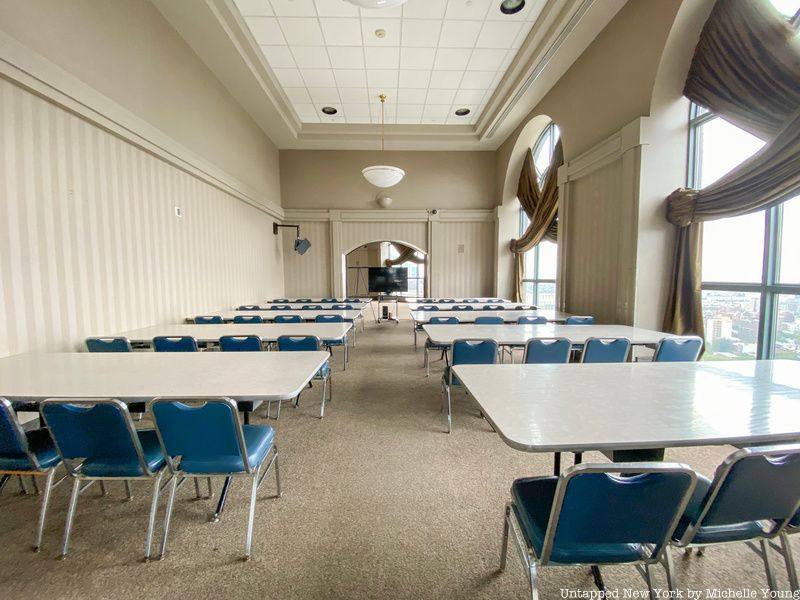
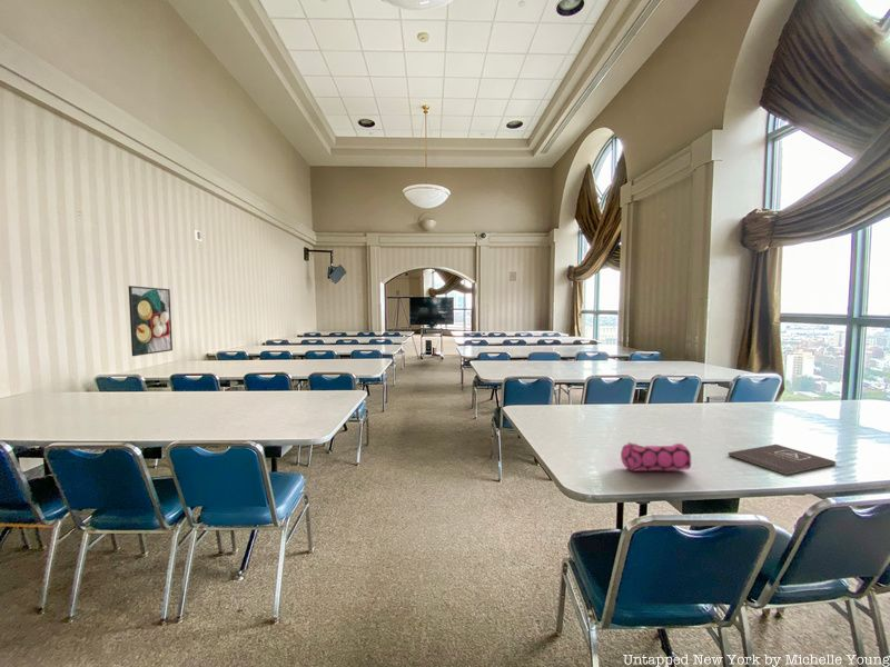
+ pencil case [620,440,692,472]
+ book [728,444,837,476]
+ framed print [128,285,174,357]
